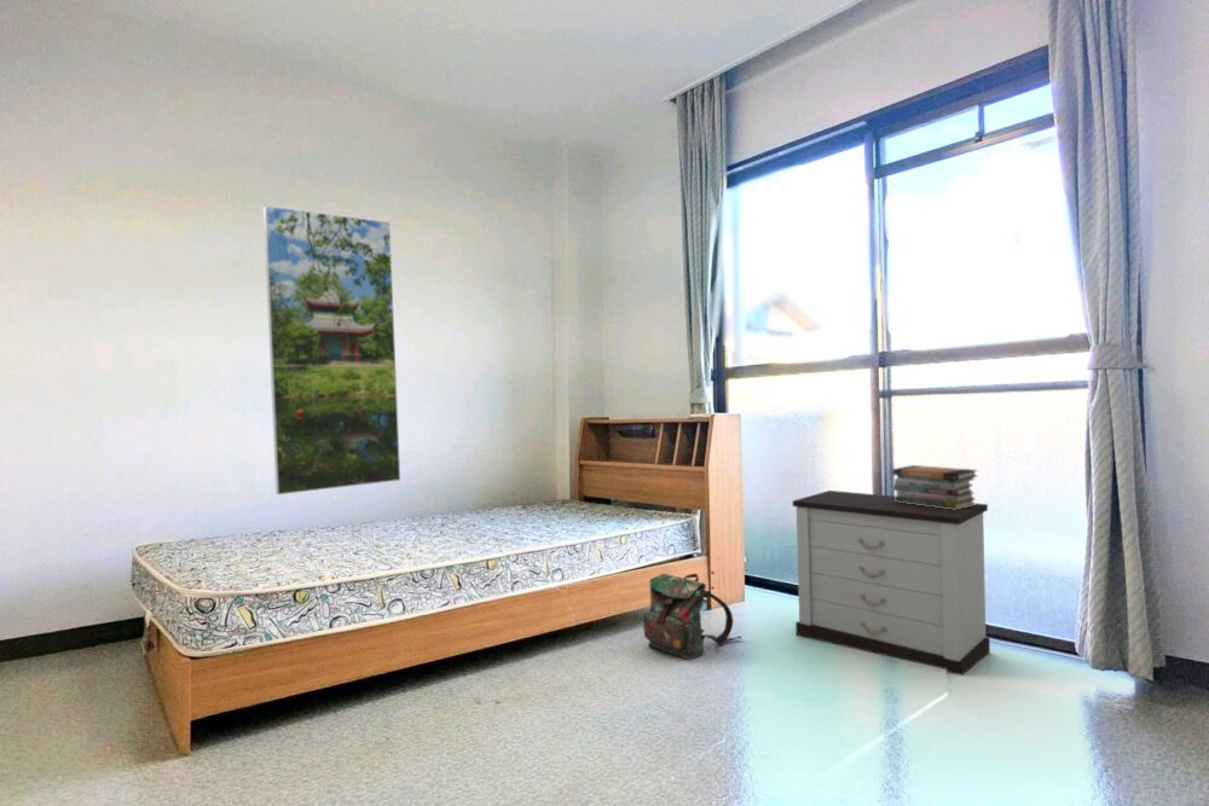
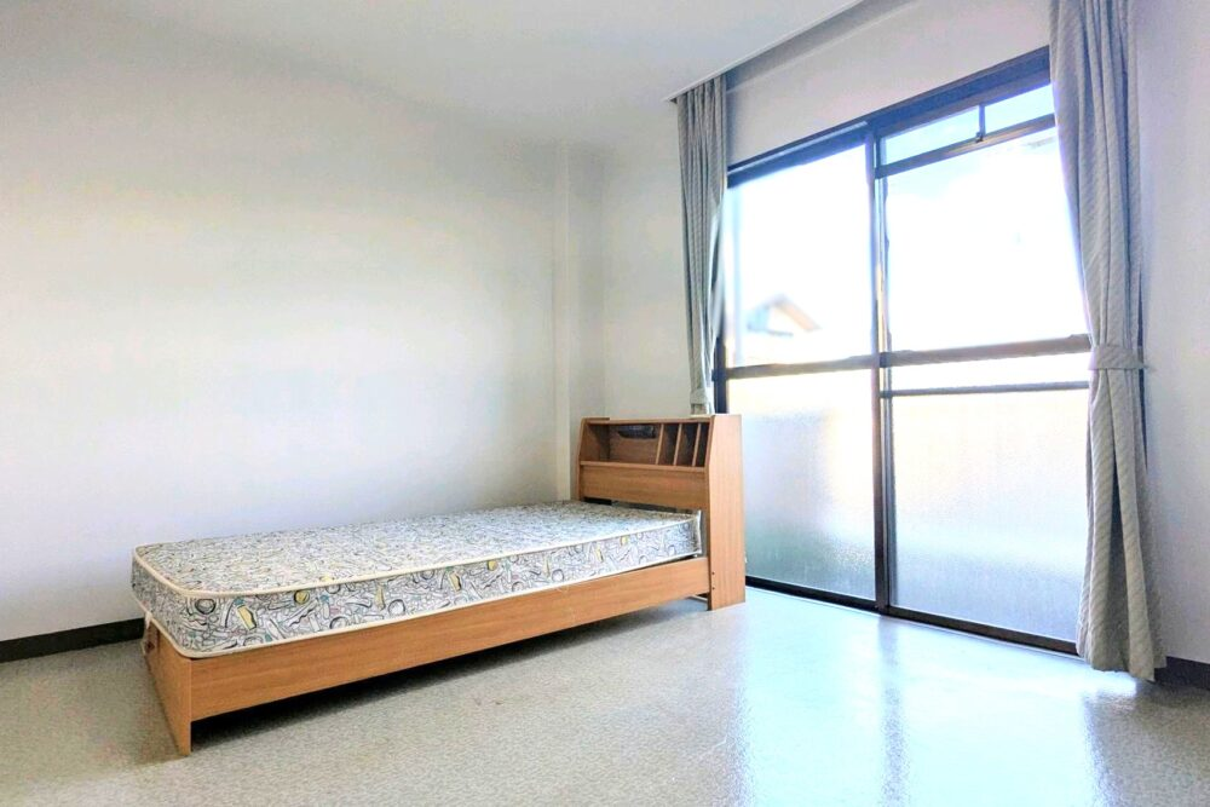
- nightstand [792,489,991,677]
- backpack [642,573,742,661]
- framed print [262,204,401,495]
- book stack [891,464,979,510]
